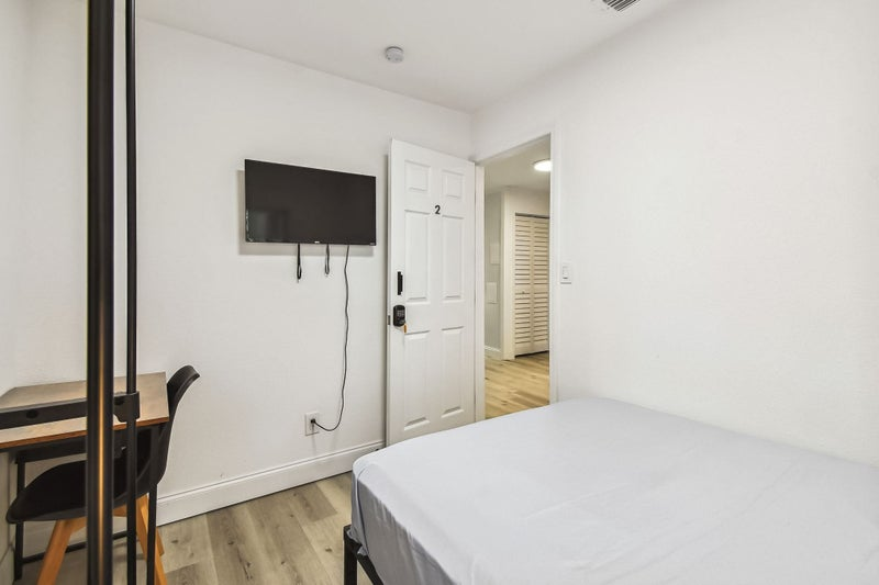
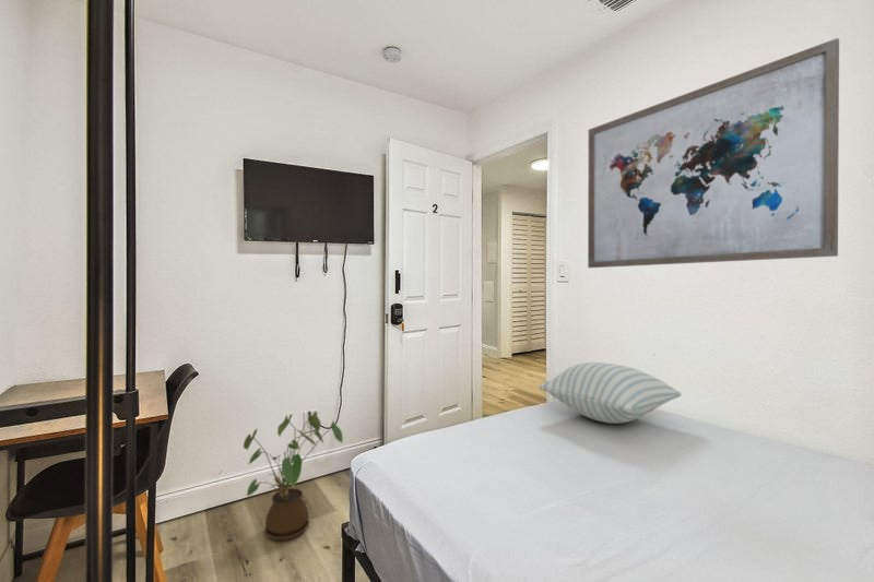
+ wall art [587,37,840,269]
+ pillow [539,361,683,425]
+ house plant [243,409,344,542]
